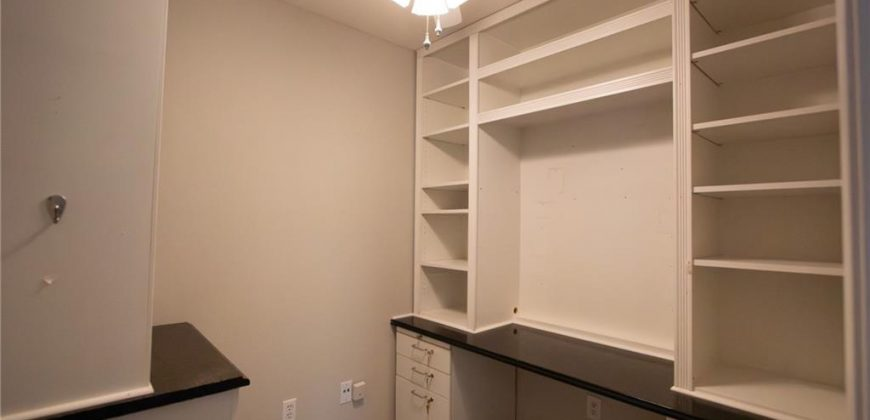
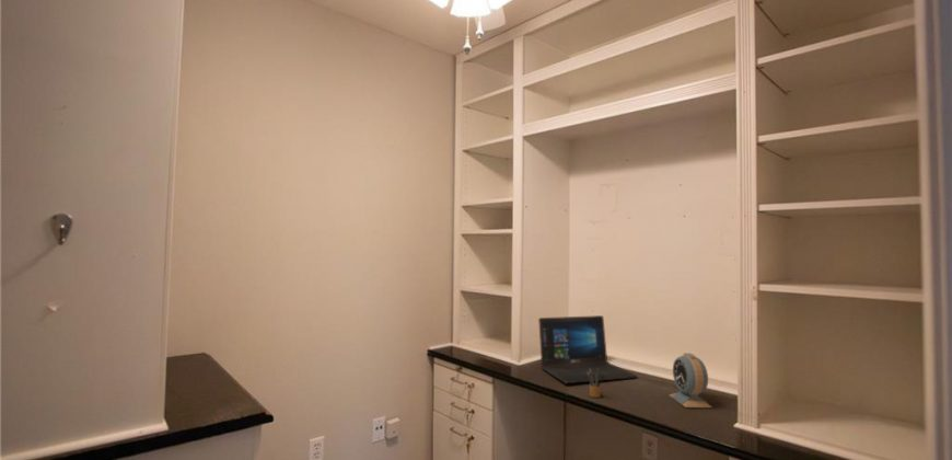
+ alarm clock [669,352,713,409]
+ pencil box [588,368,605,399]
+ laptop [537,314,638,384]
